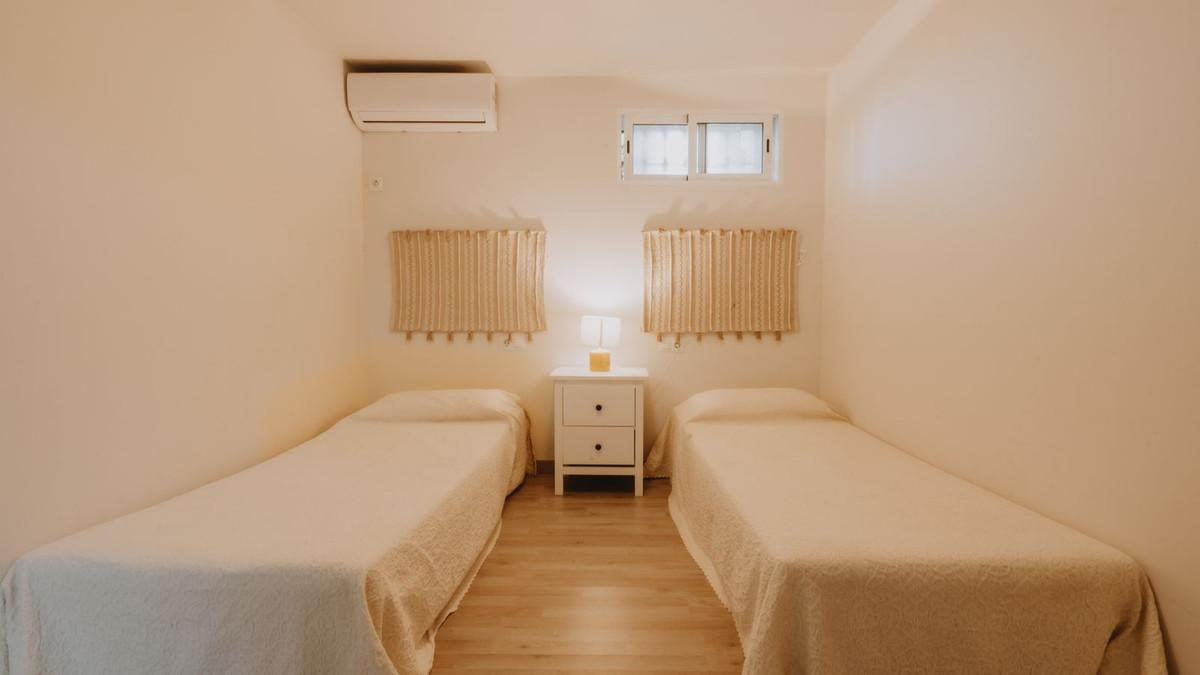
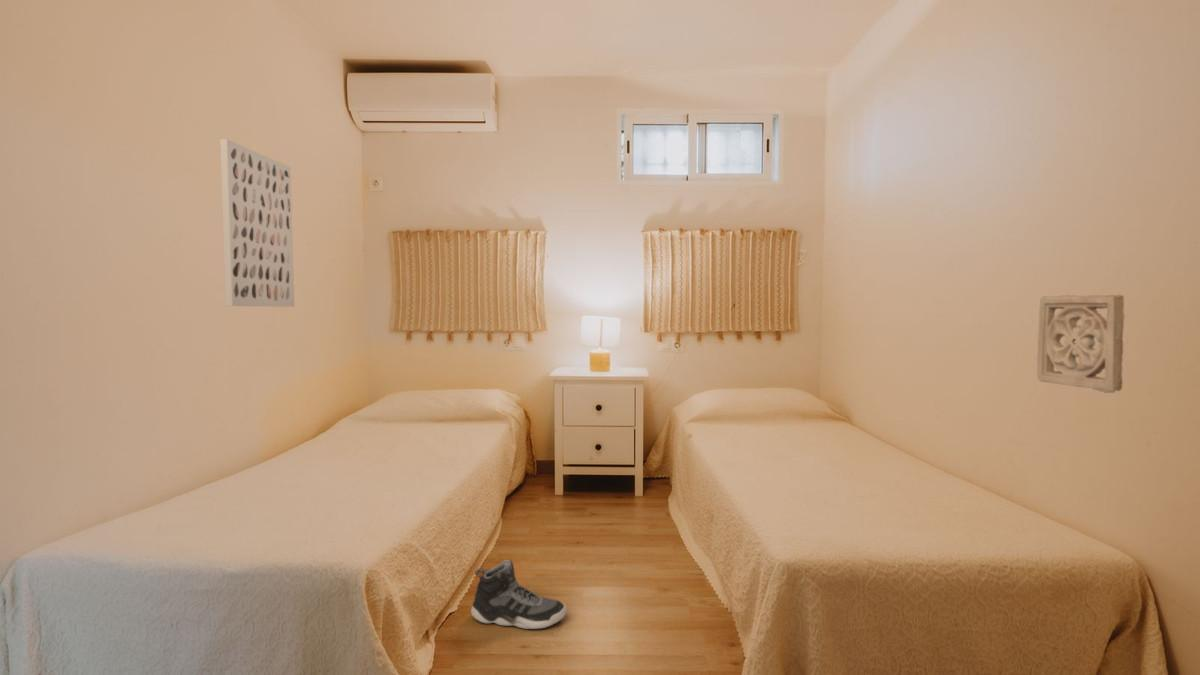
+ wall art [219,138,295,308]
+ sneaker [470,558,567,630]
+ wall ornament [1036,294,1125,394]
